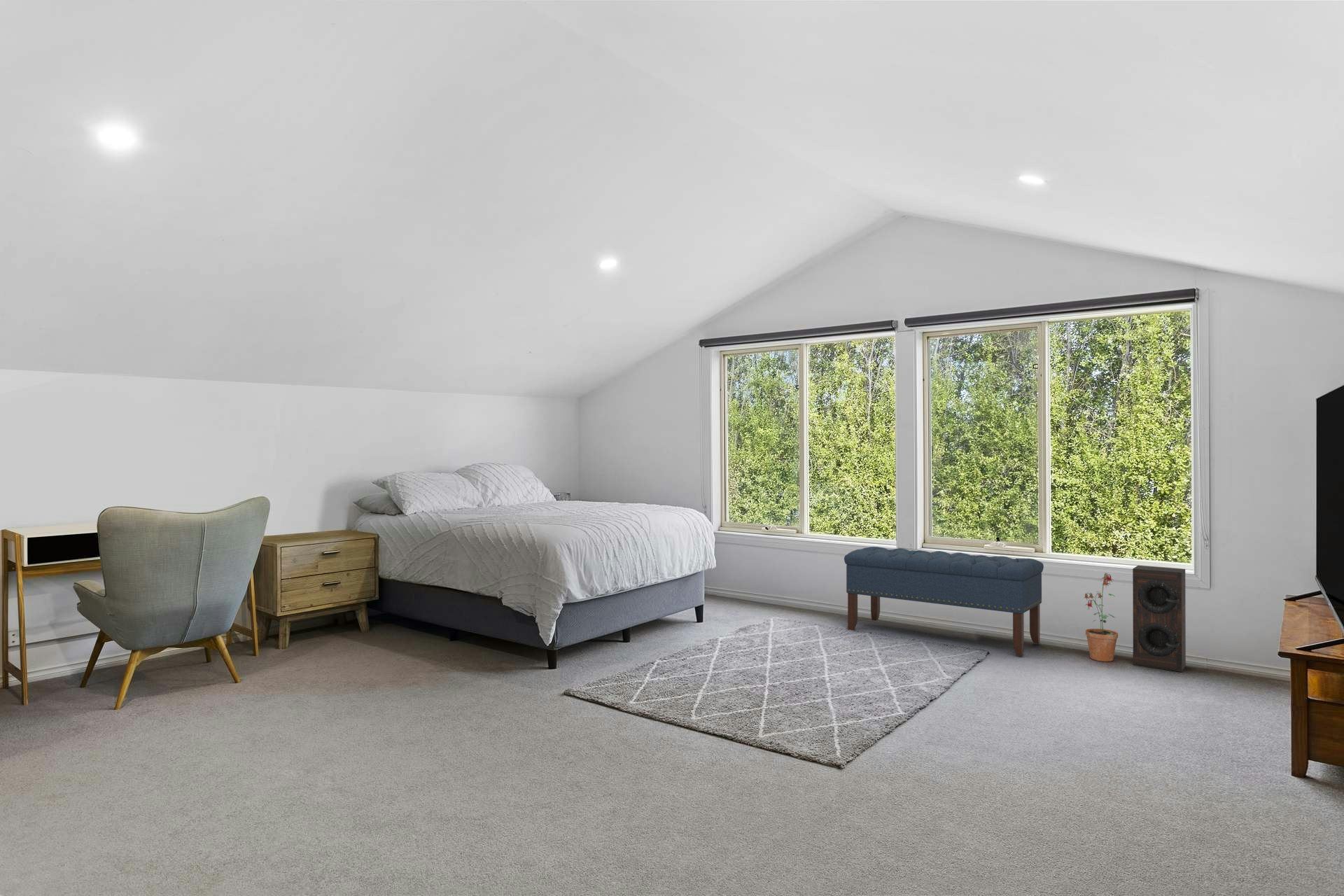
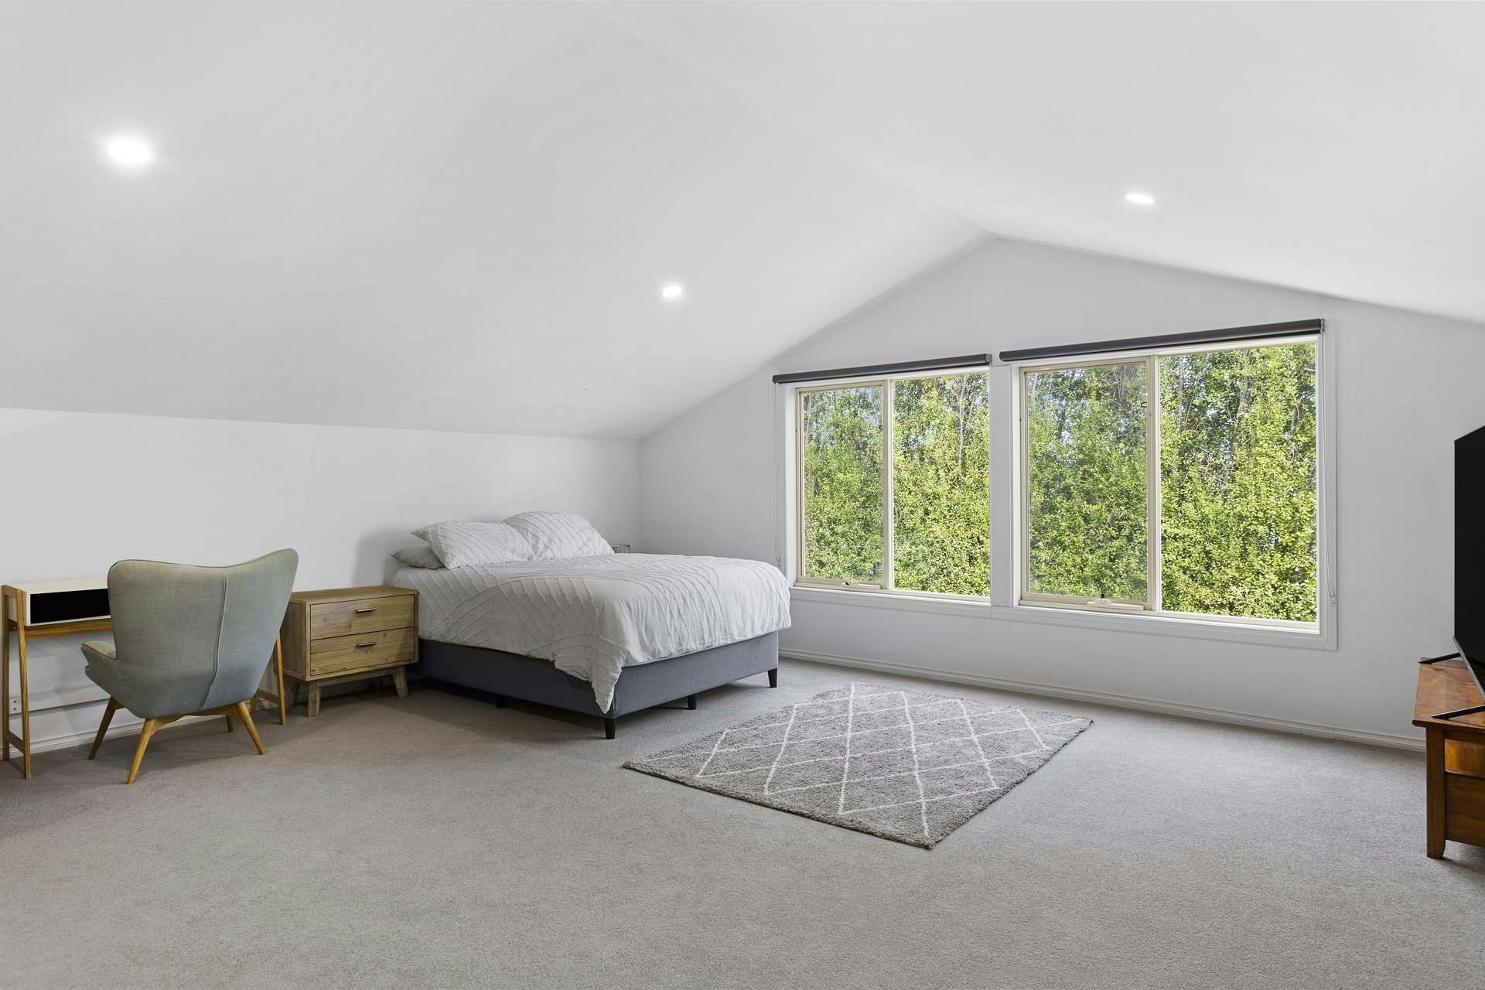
- speaker [1132,565,1187,673]
- potted plant [1084,573,1119,662]
- bench [844,546,1044,657]
